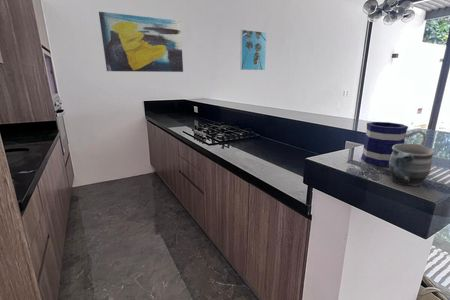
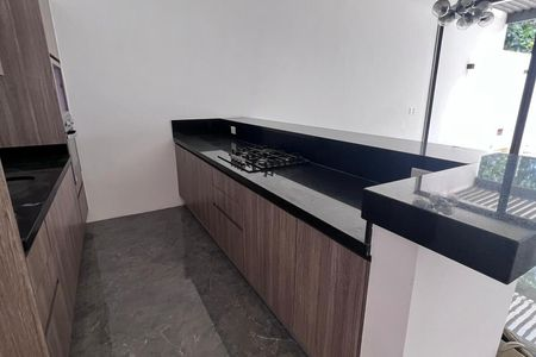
- wall art [98,11,184,73]
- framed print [239,29,267,71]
- mug [388,143,435,188]
- mug [360,121,428,168]
